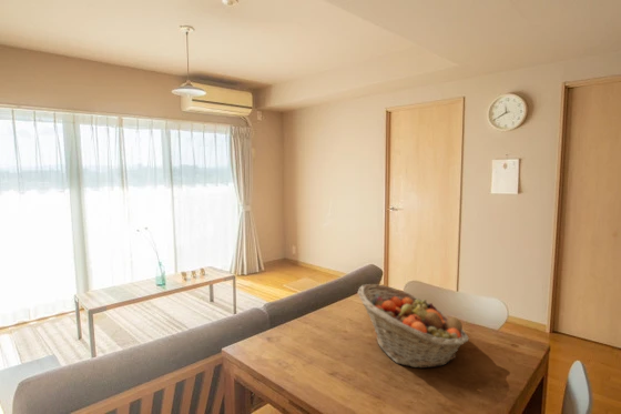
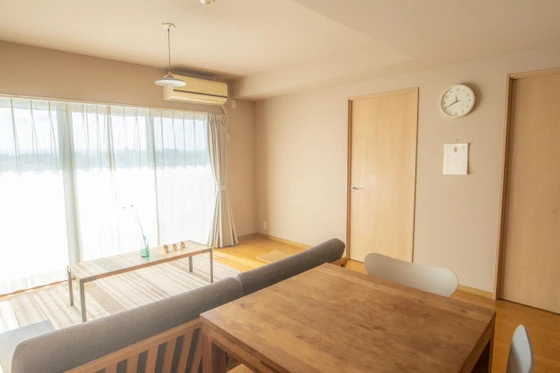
- fruit basket [356,283,470,370]
